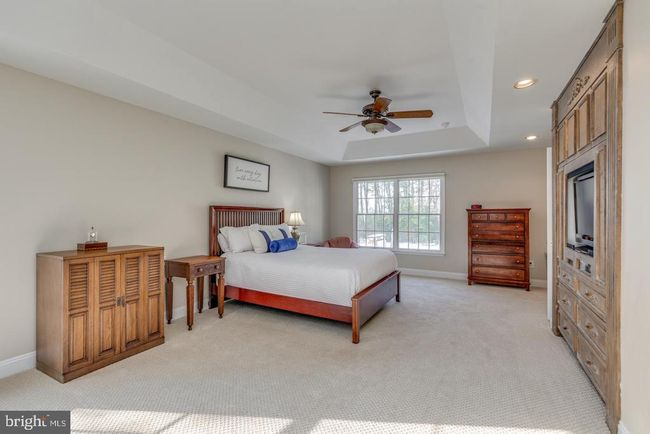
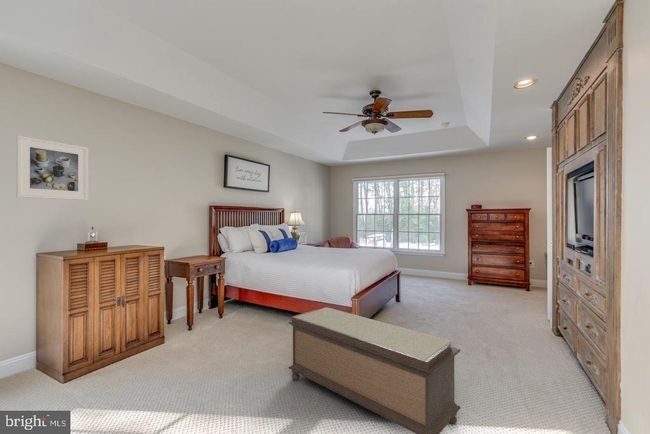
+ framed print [15,134,89,201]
+ bench [288,306,462,434]
